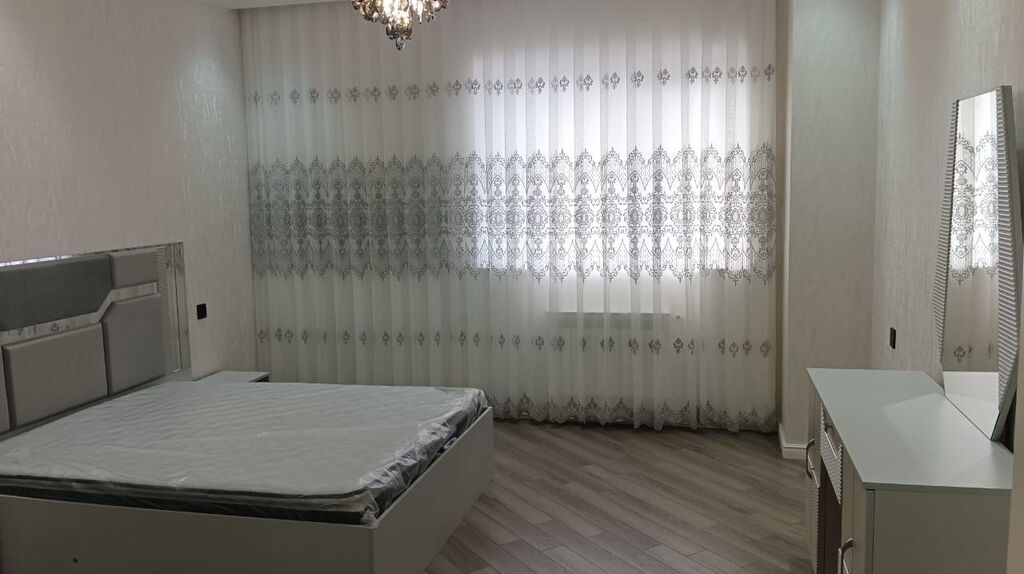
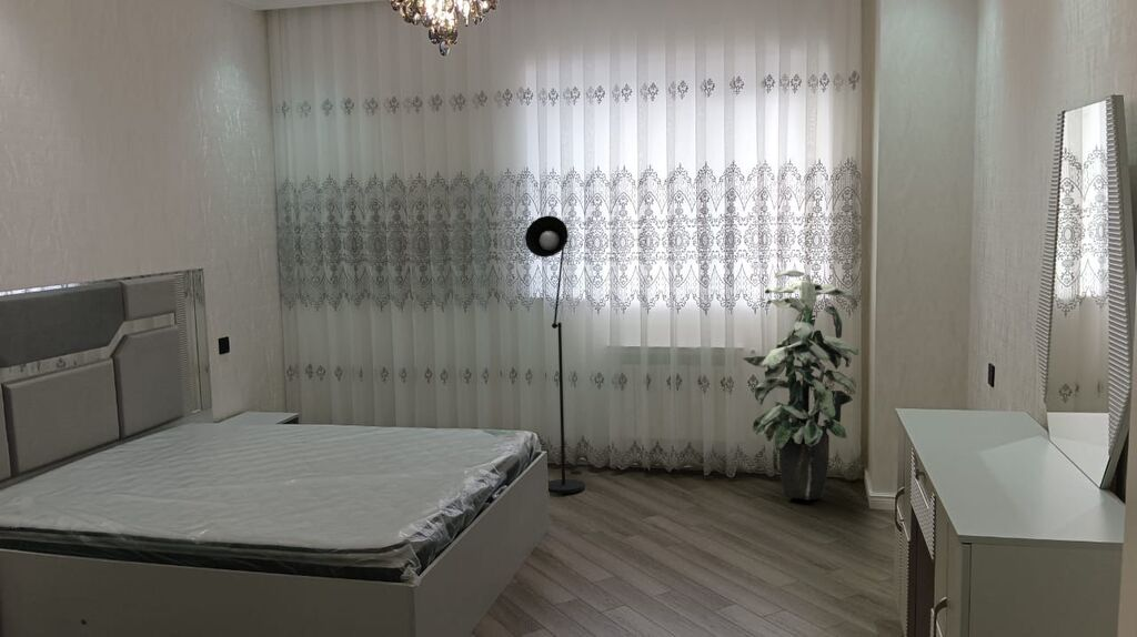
+ floor lamp [524,214,586,495]
+ indoor plant [742,270,859,501]
